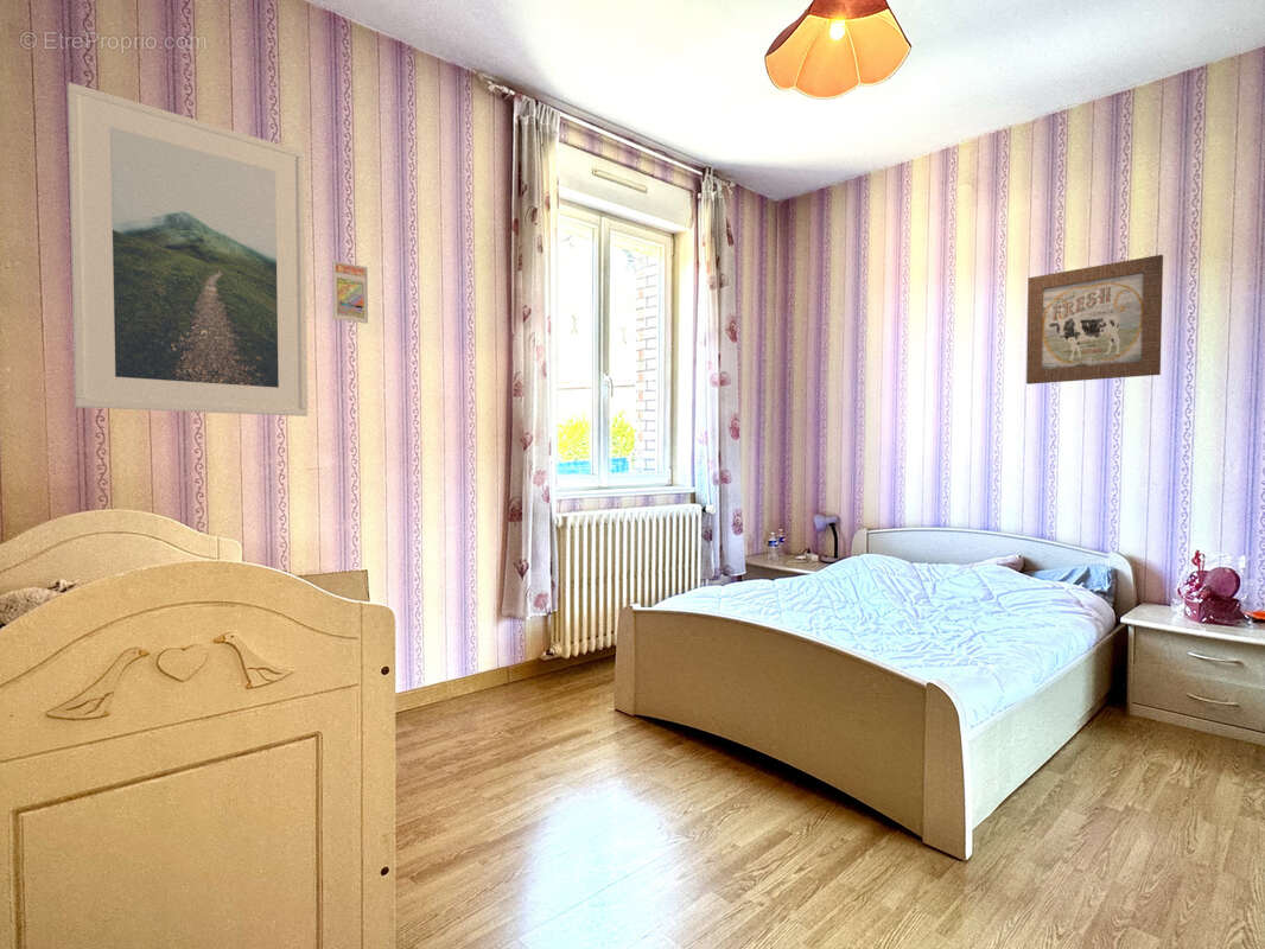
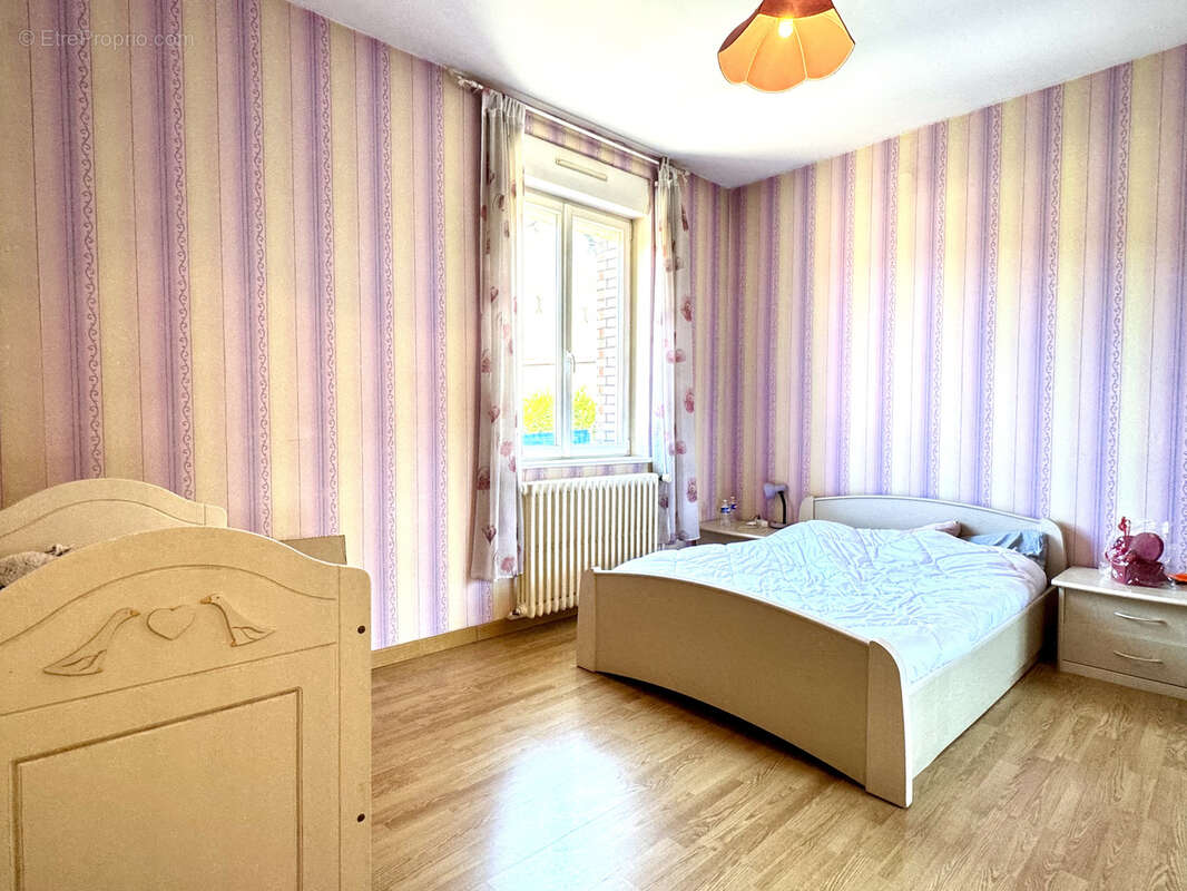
- trading card display case [331,260,369,325]
- wall art [1025,254,1164,386]
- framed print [66,82,310,418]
